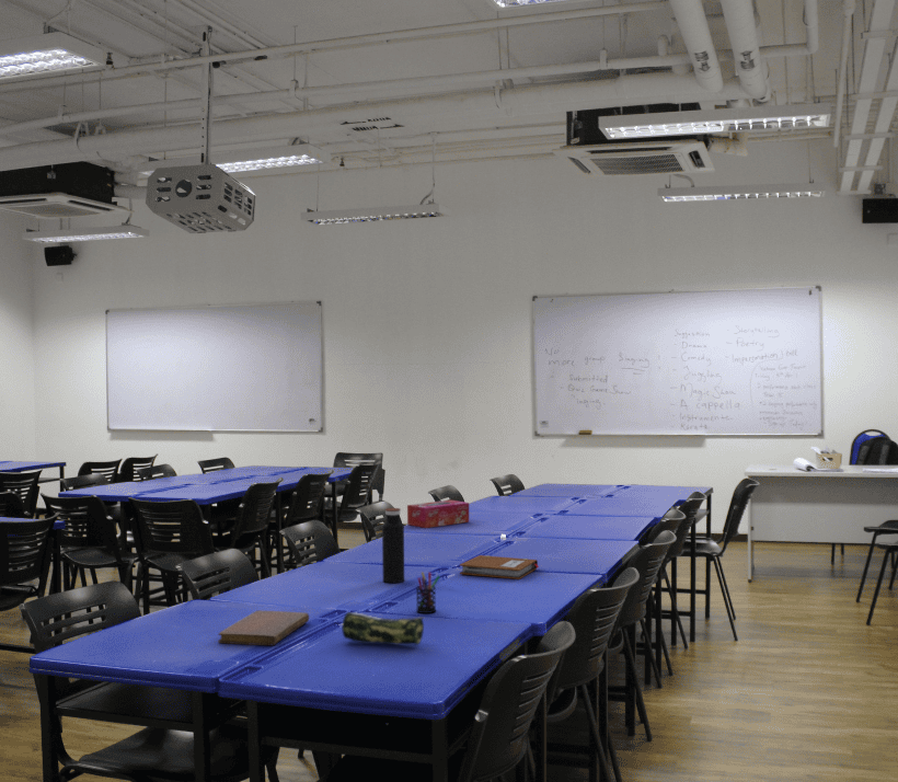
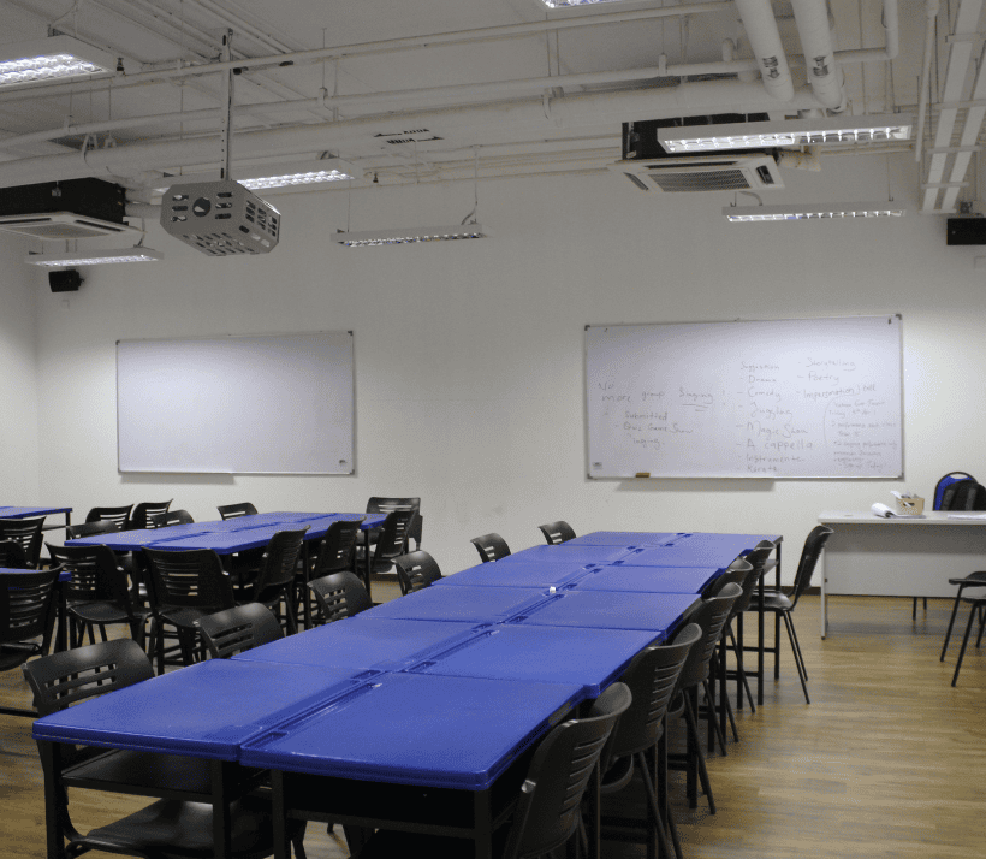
- tissue box [406,499,470,529]
- notebook [459,554,540,580]
- water bottle [381,507,405,584]
- pencil case [341,611,425,646]
- notebook [217,609,310,646]
- pen holder [415,571,441,614]
